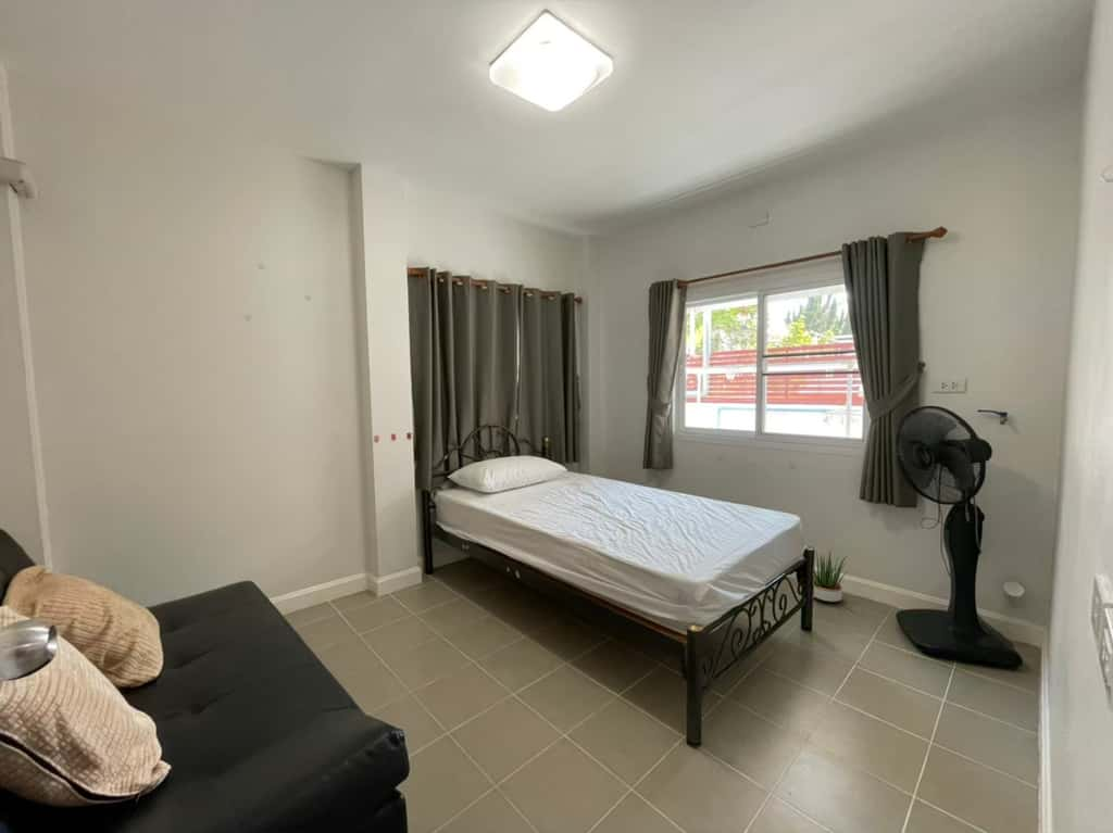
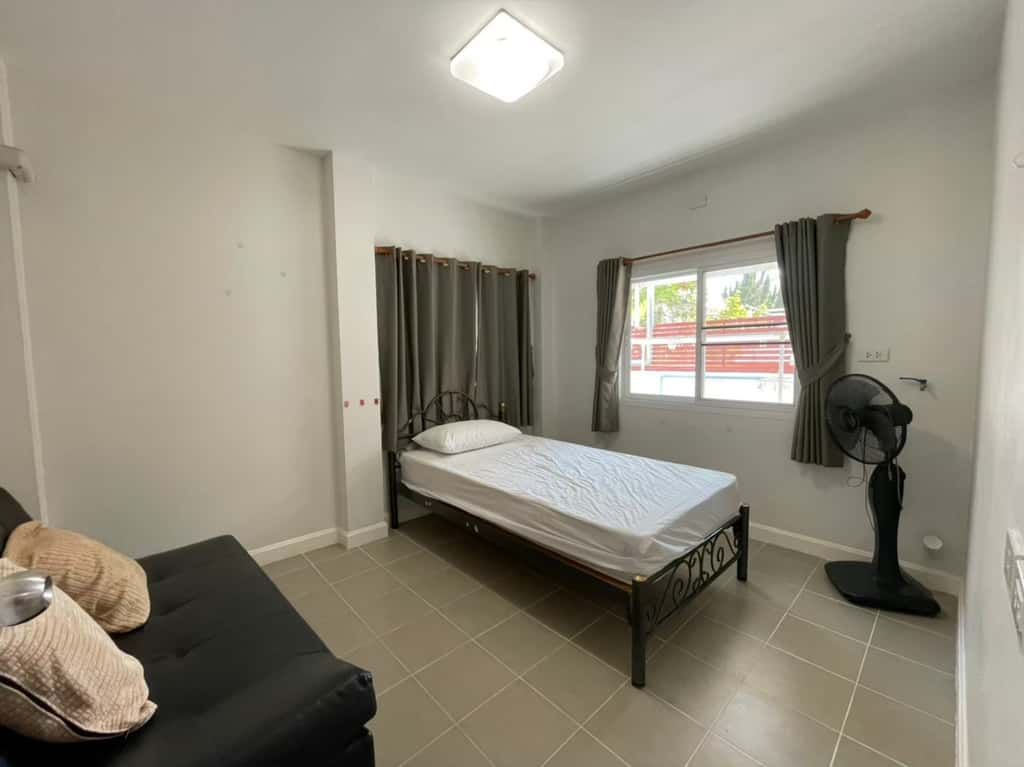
- potted plant [813,548,850,604]
